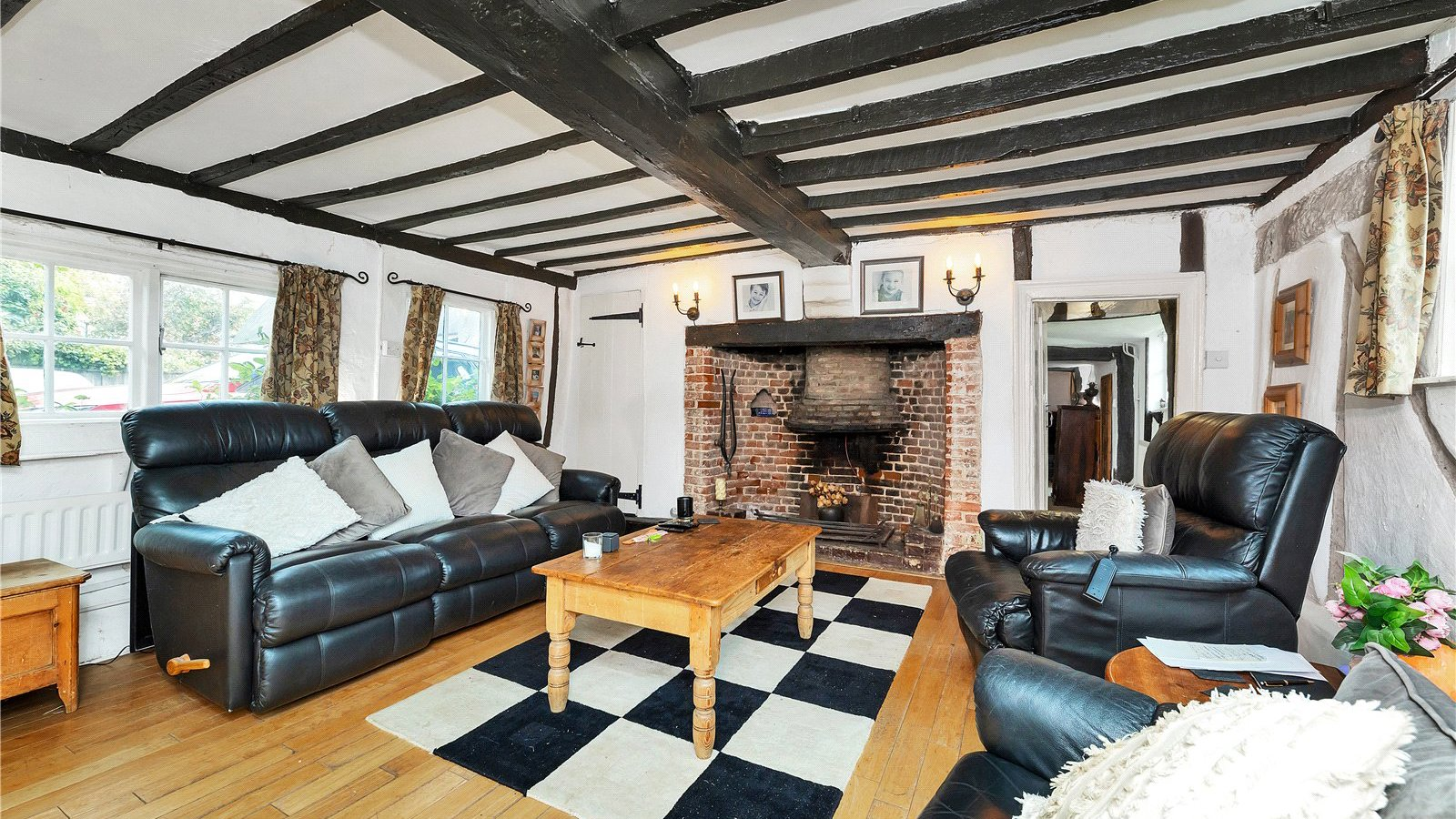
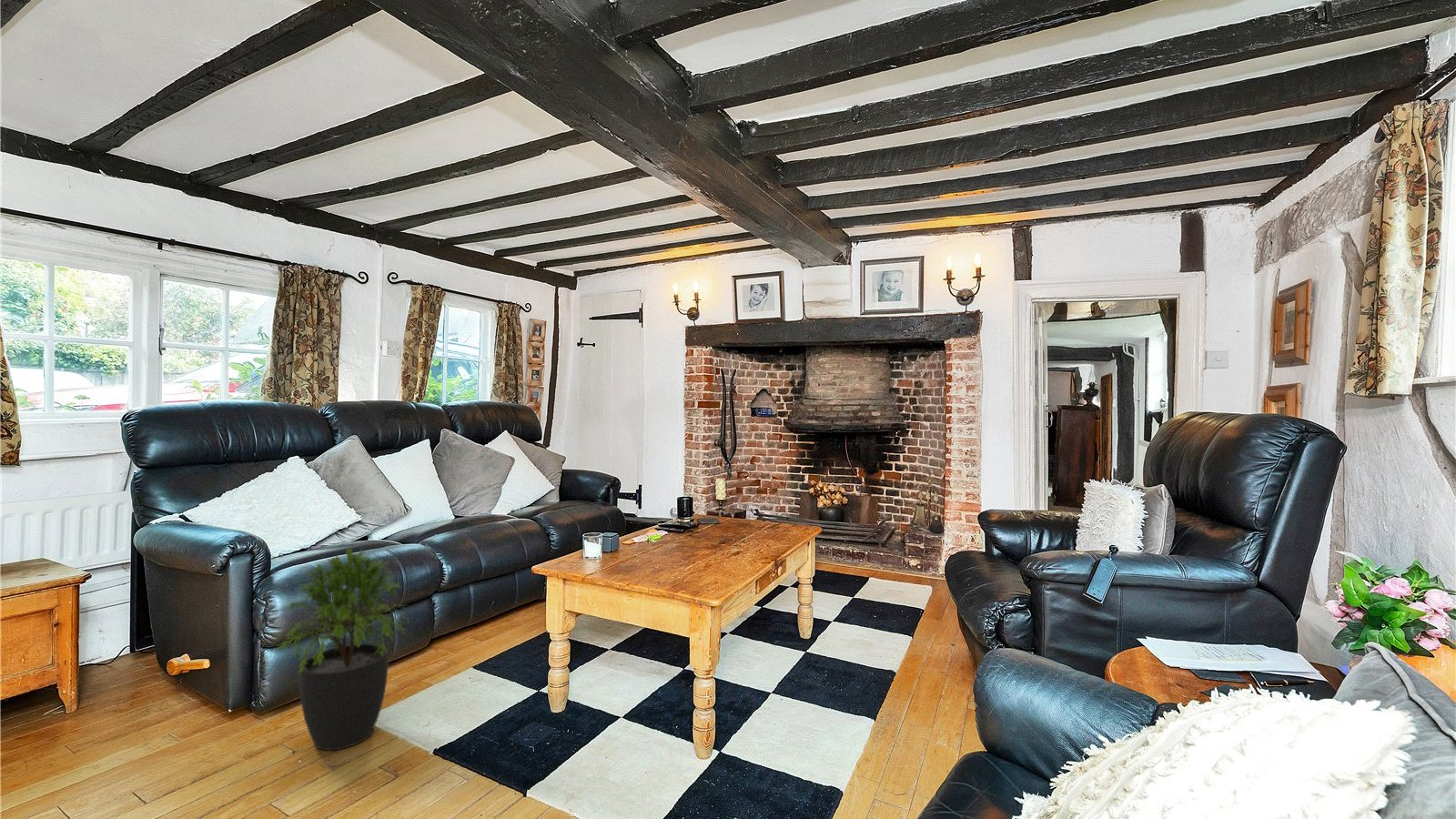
+ potted plant [273,545,411,752]
